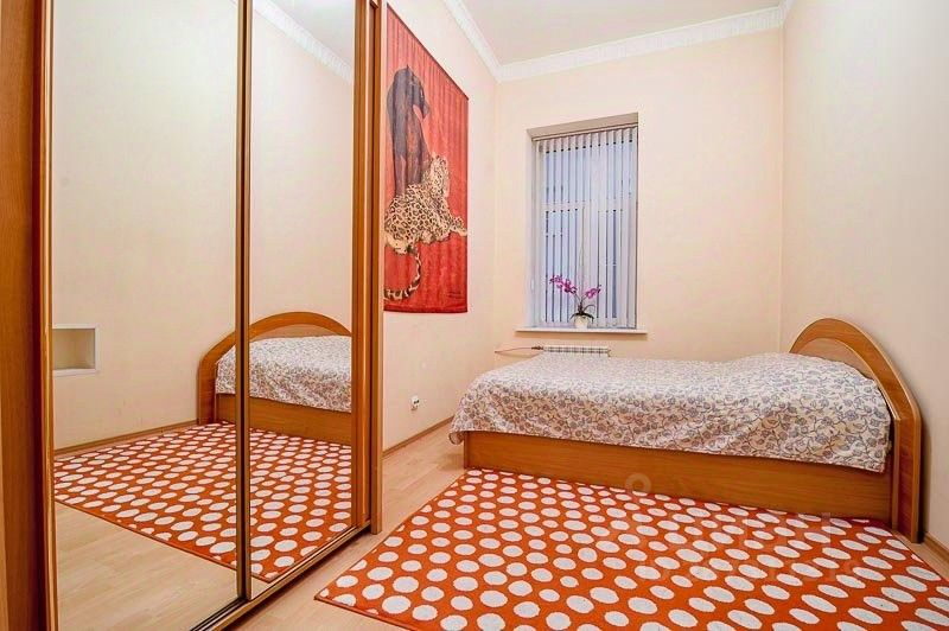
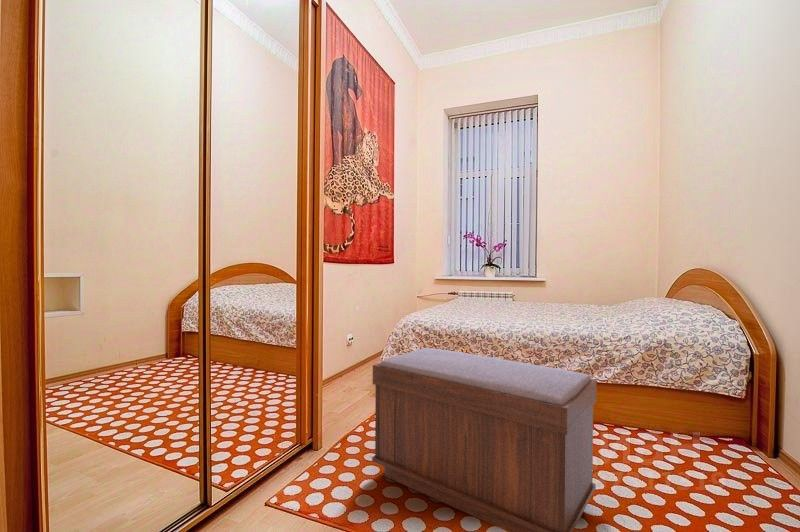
+ bench [371,347,597,532]
